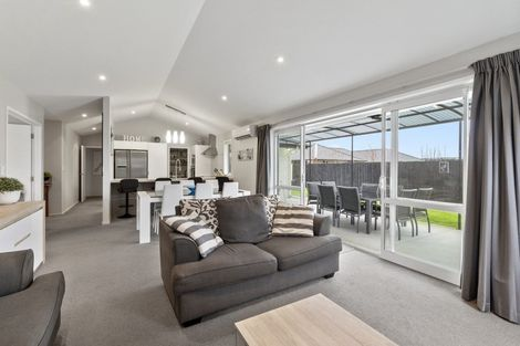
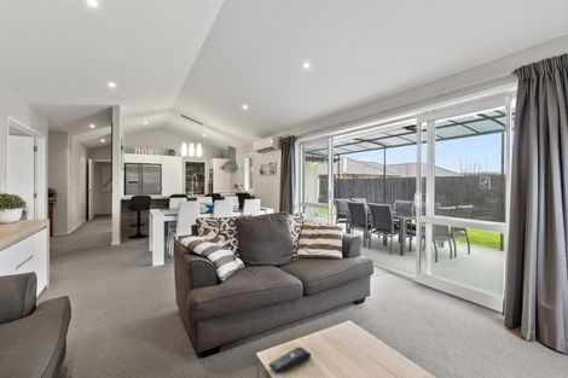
+ remote control [268,345,312,374]
